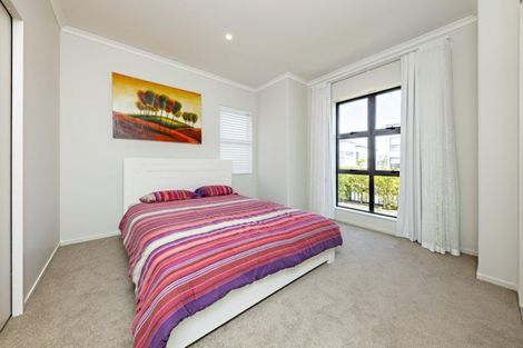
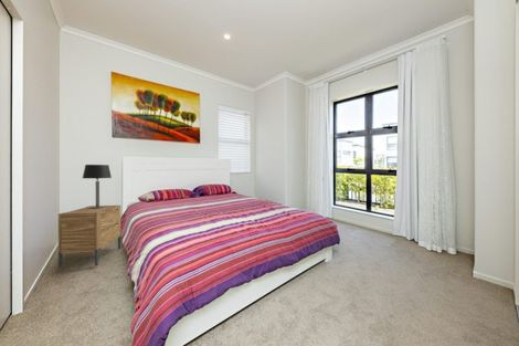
+ table lamp [82,164,113,209]
+ nightstand [57,205,123,270]
